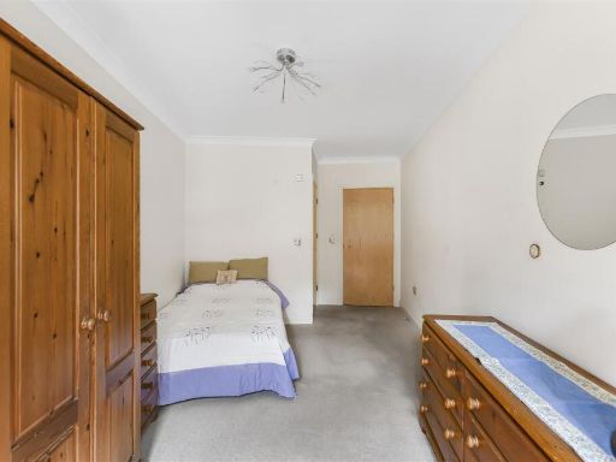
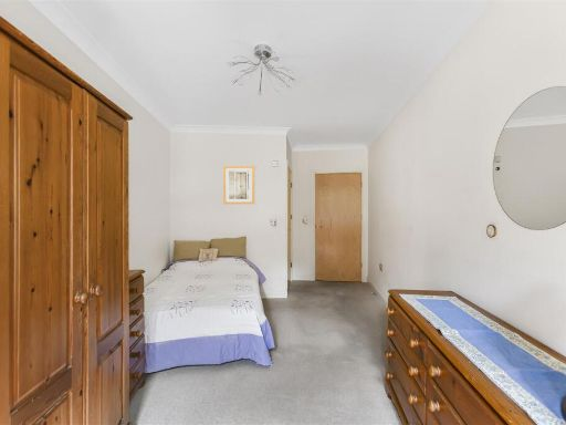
+ wall art [222,165,255,205]
